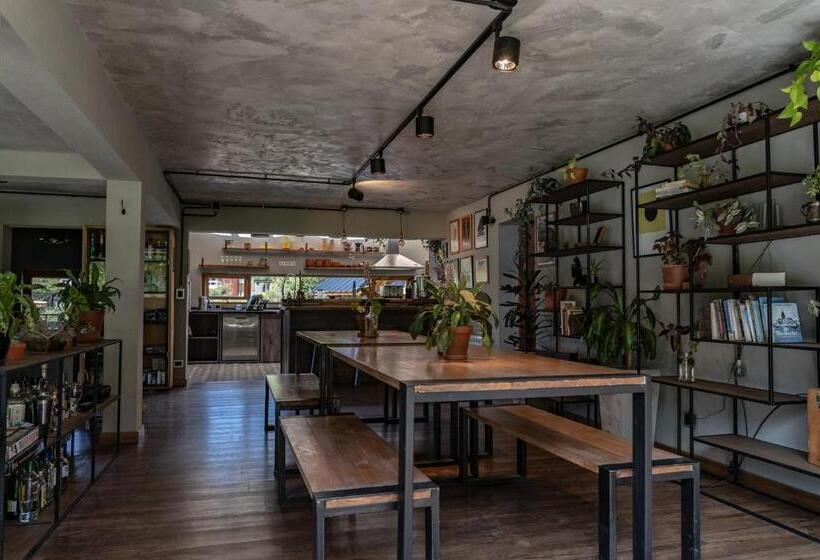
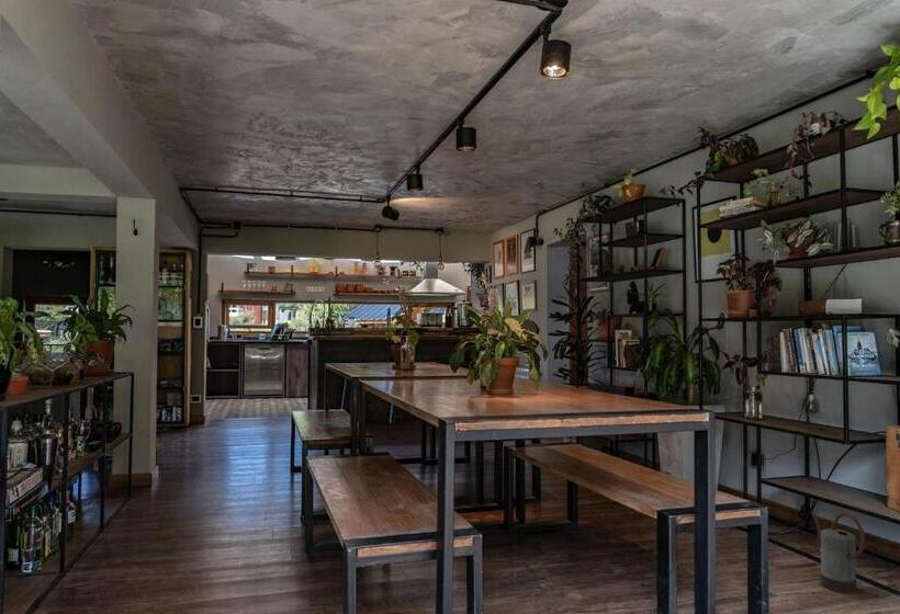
+ watering can [811,511,866,594]
